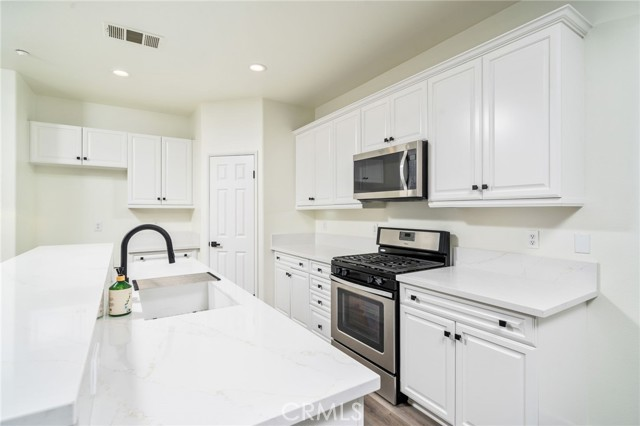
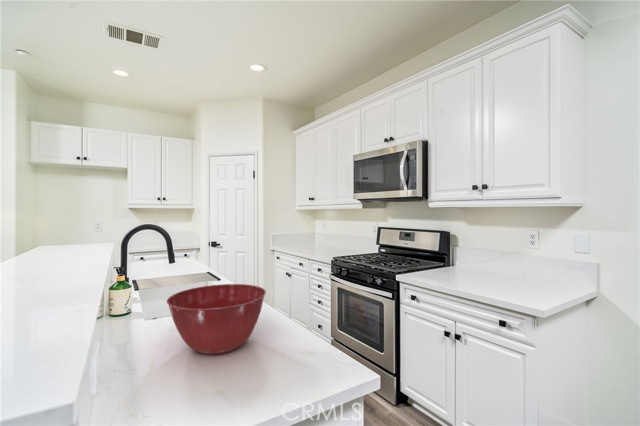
+ mixing bowl [166,283,267,355]
